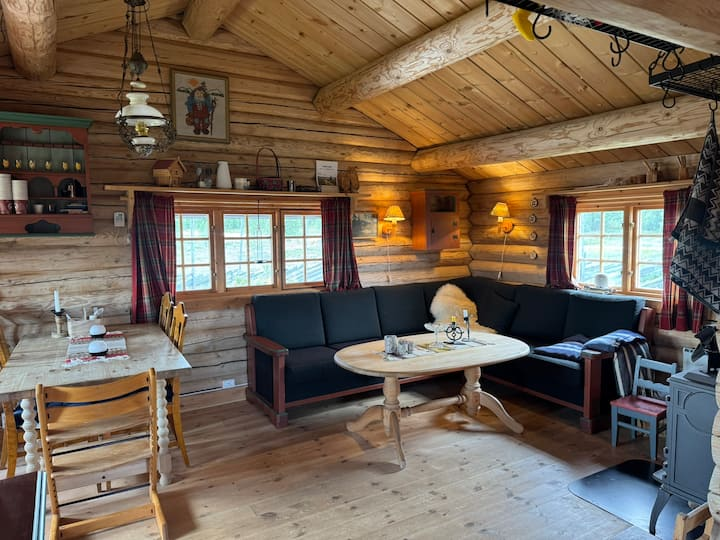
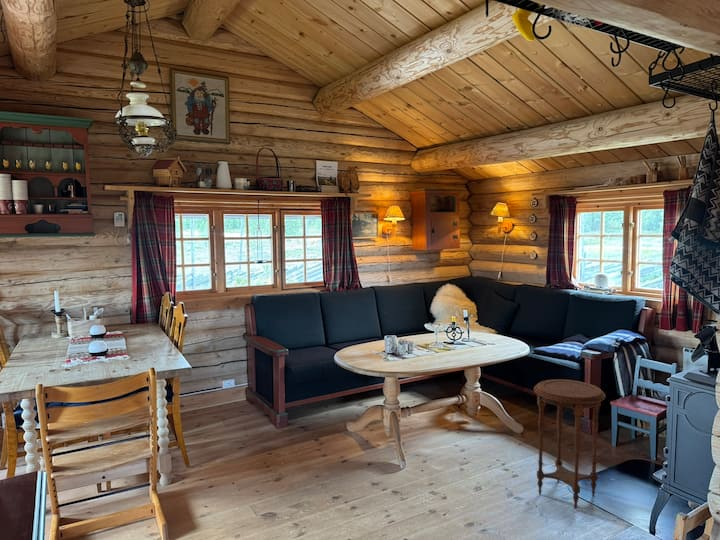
+ side table [533,378,607,510]
